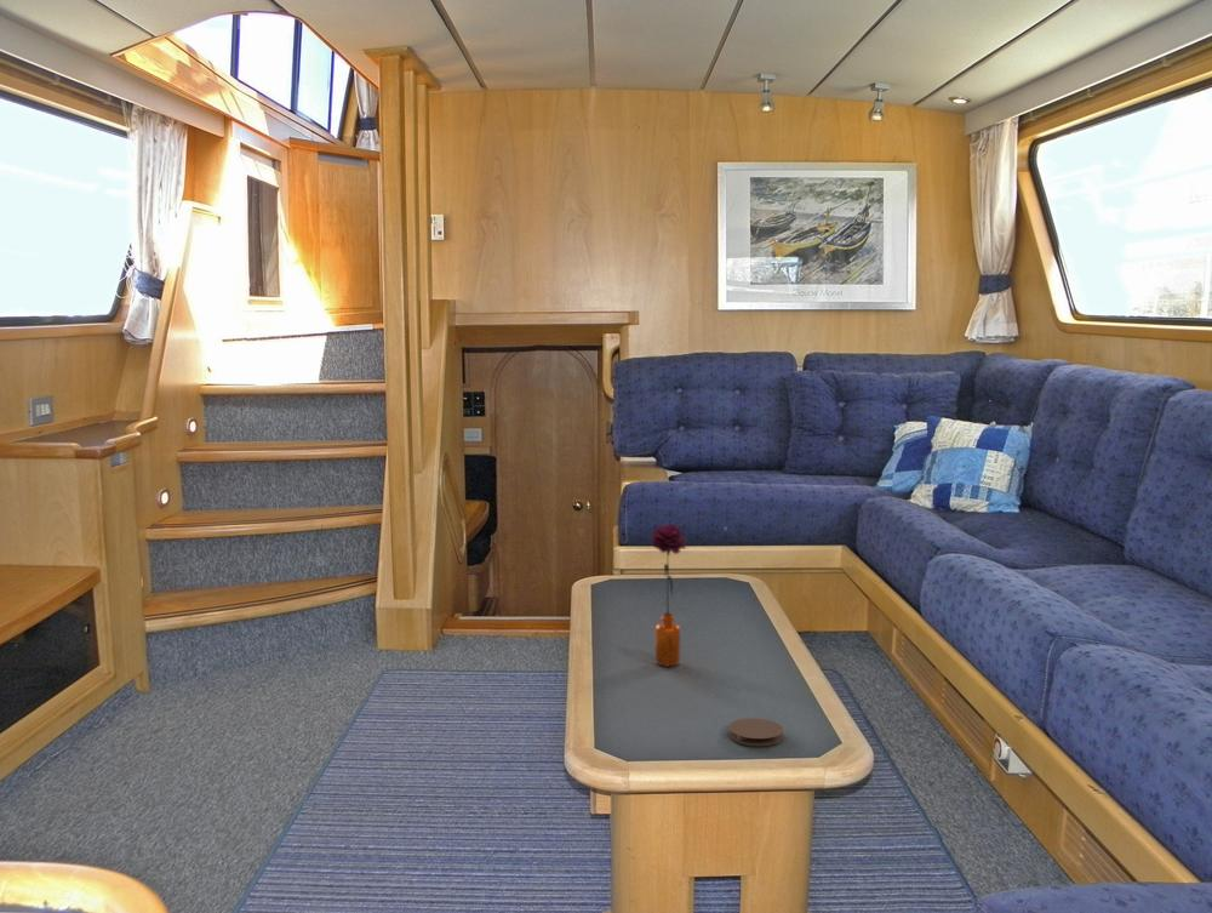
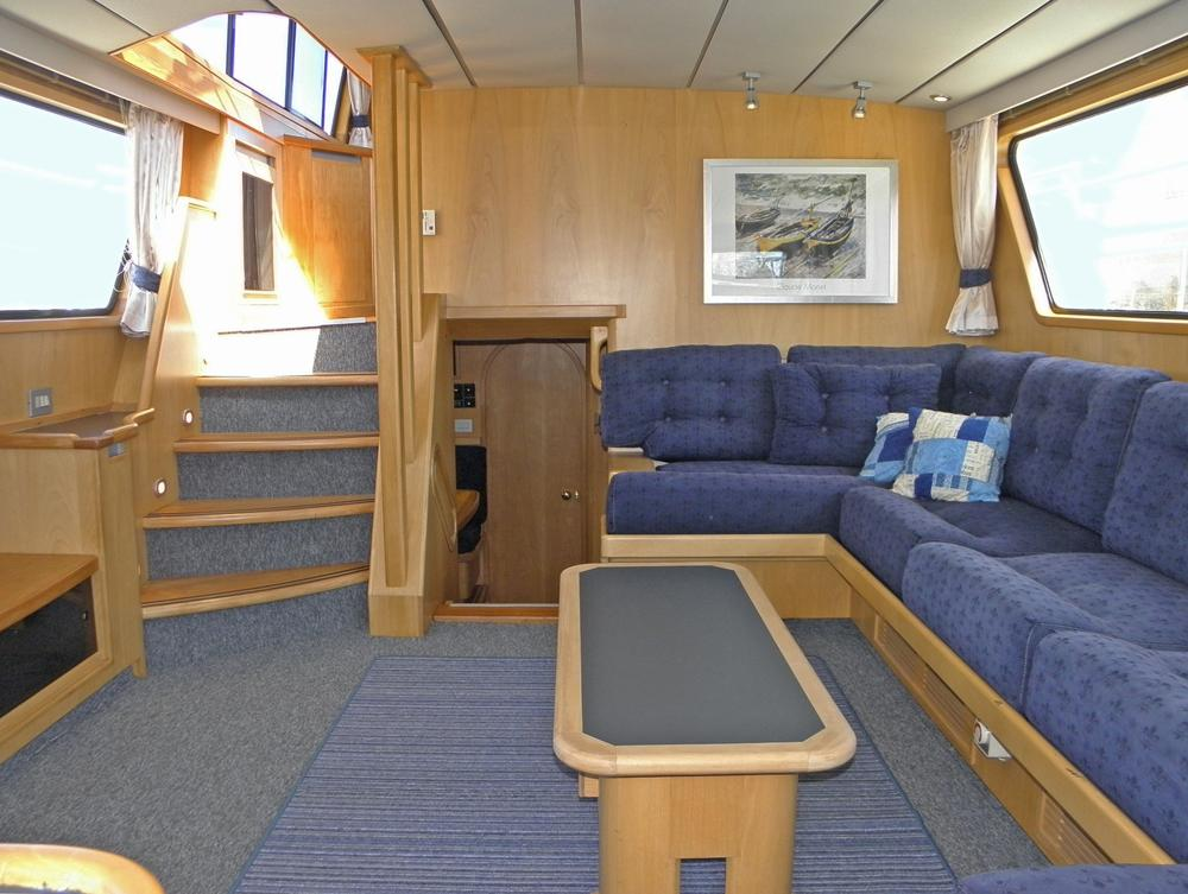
- coaster [727,717,784,747]
- flower [650,523,688,667]
